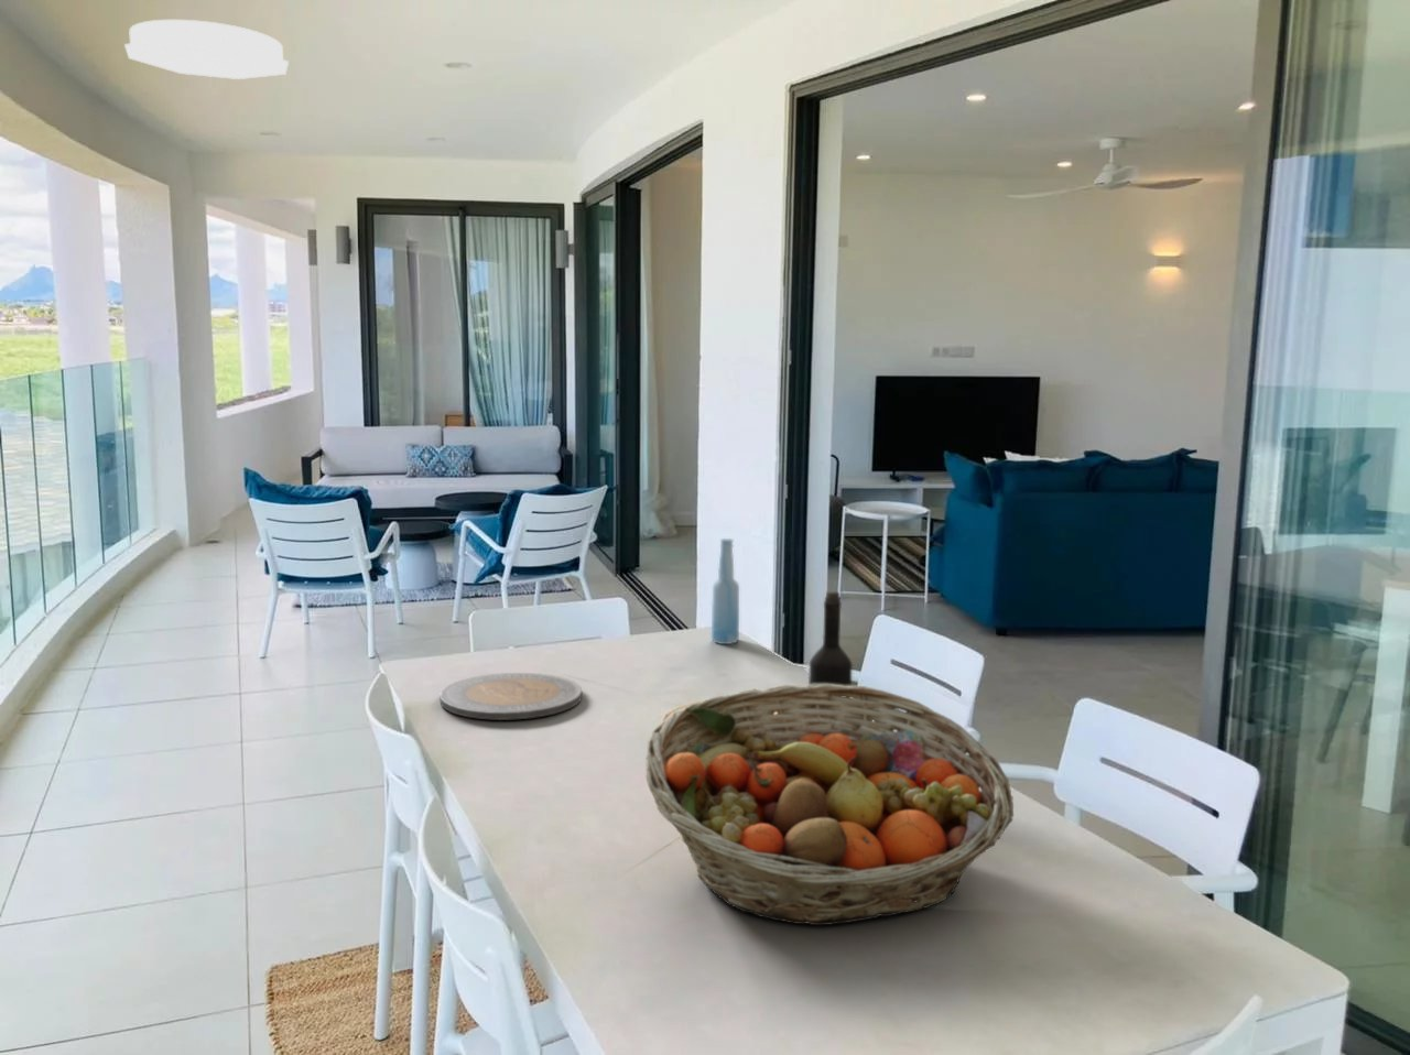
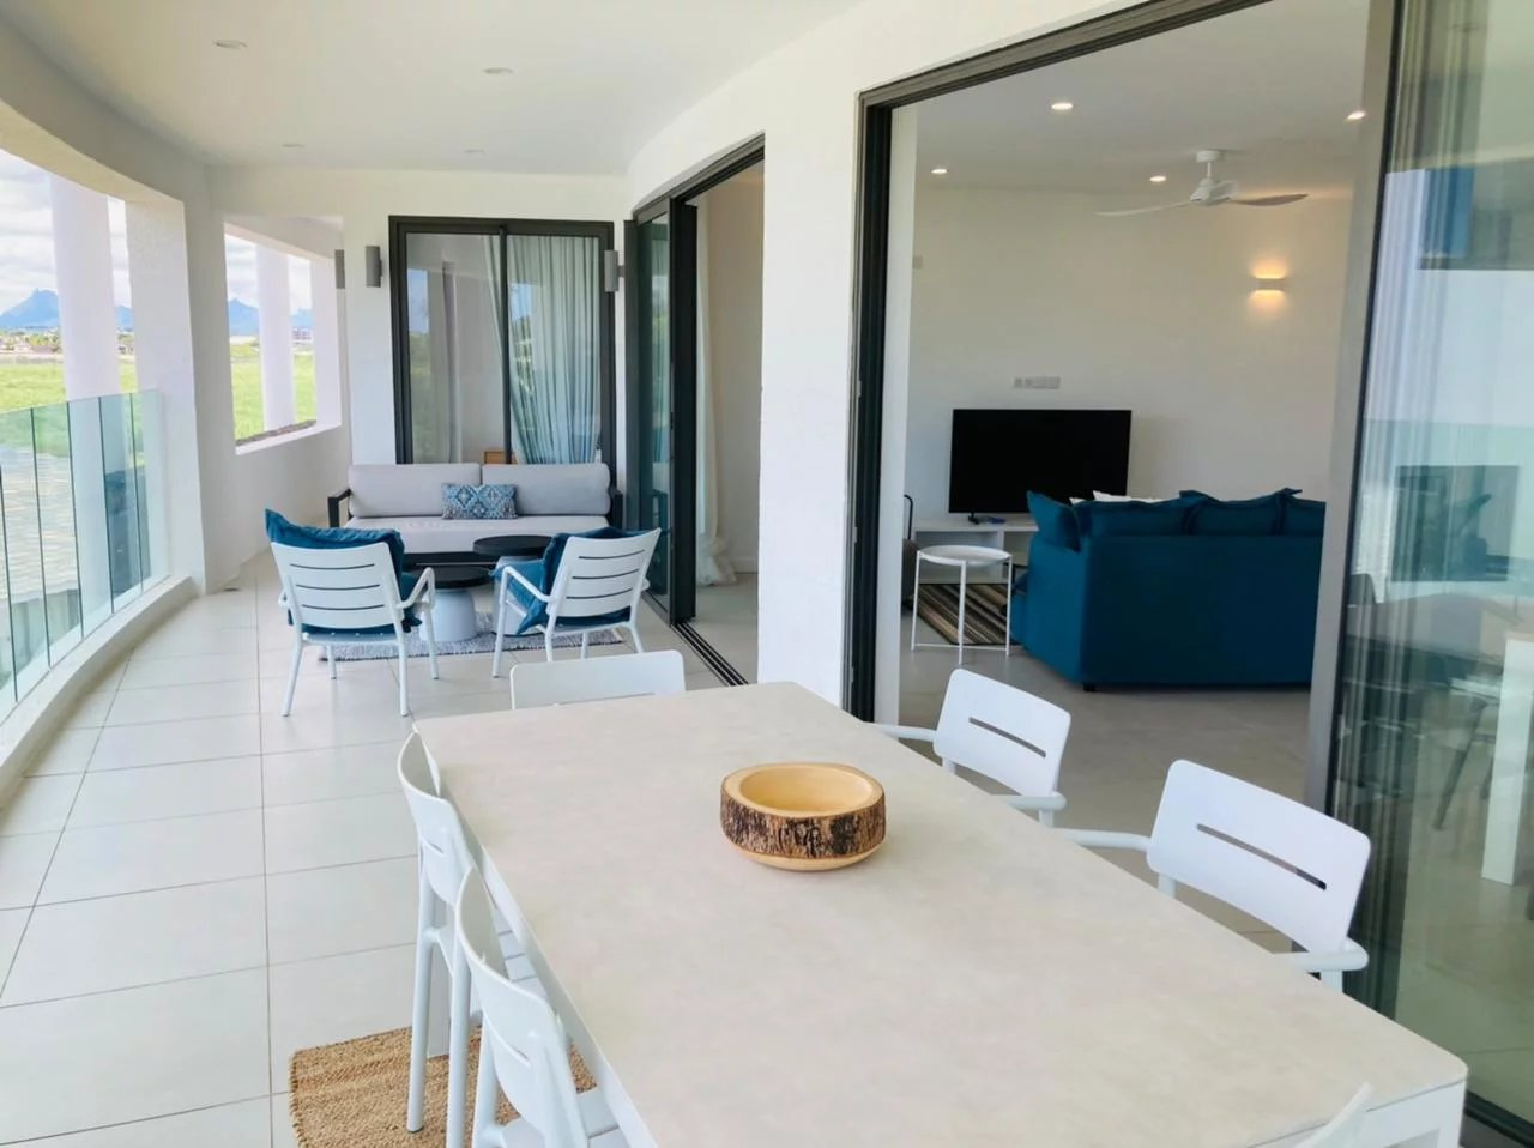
- ceiling light [123,19,289,81]
- bottle [711,537,740,645]
- fruit basket [644,684,1014,926]
- wine bottle [807,591,854,698]
- plate [439,672,583,721]
